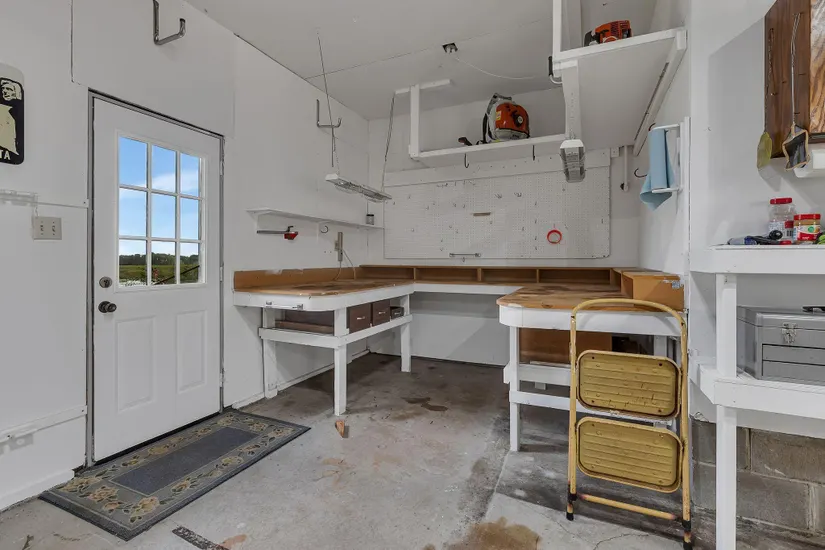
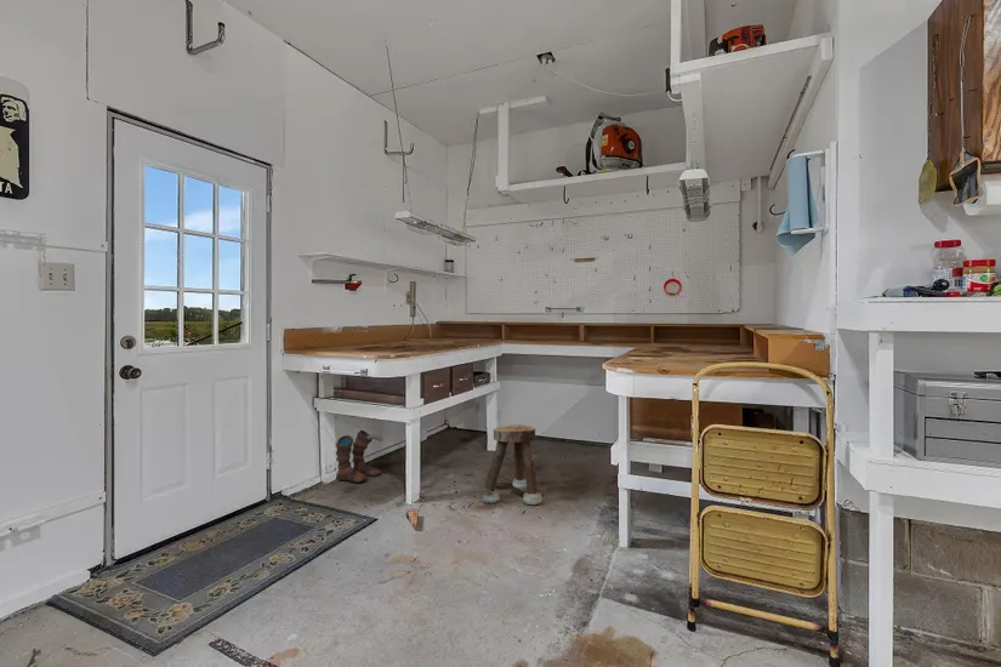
+ boots [335,429,385,484]
+ stool [482,423,544,506]
